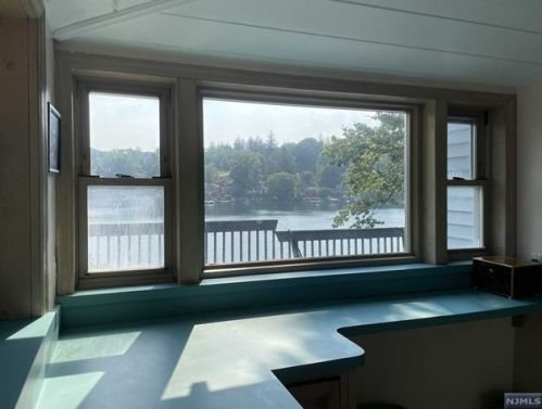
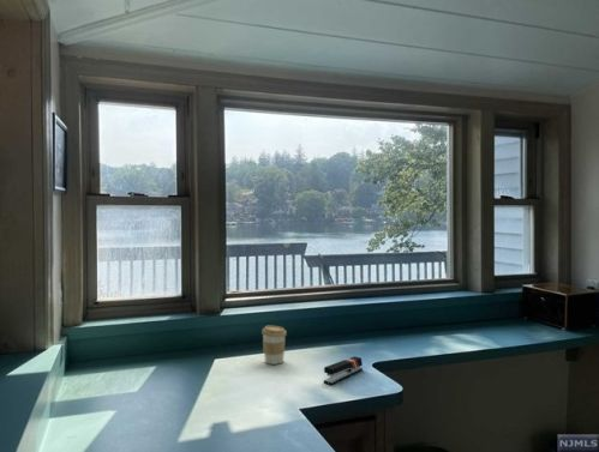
+ stapler [323,356,364,386]
+ coffee cup [260,325,288,366]
